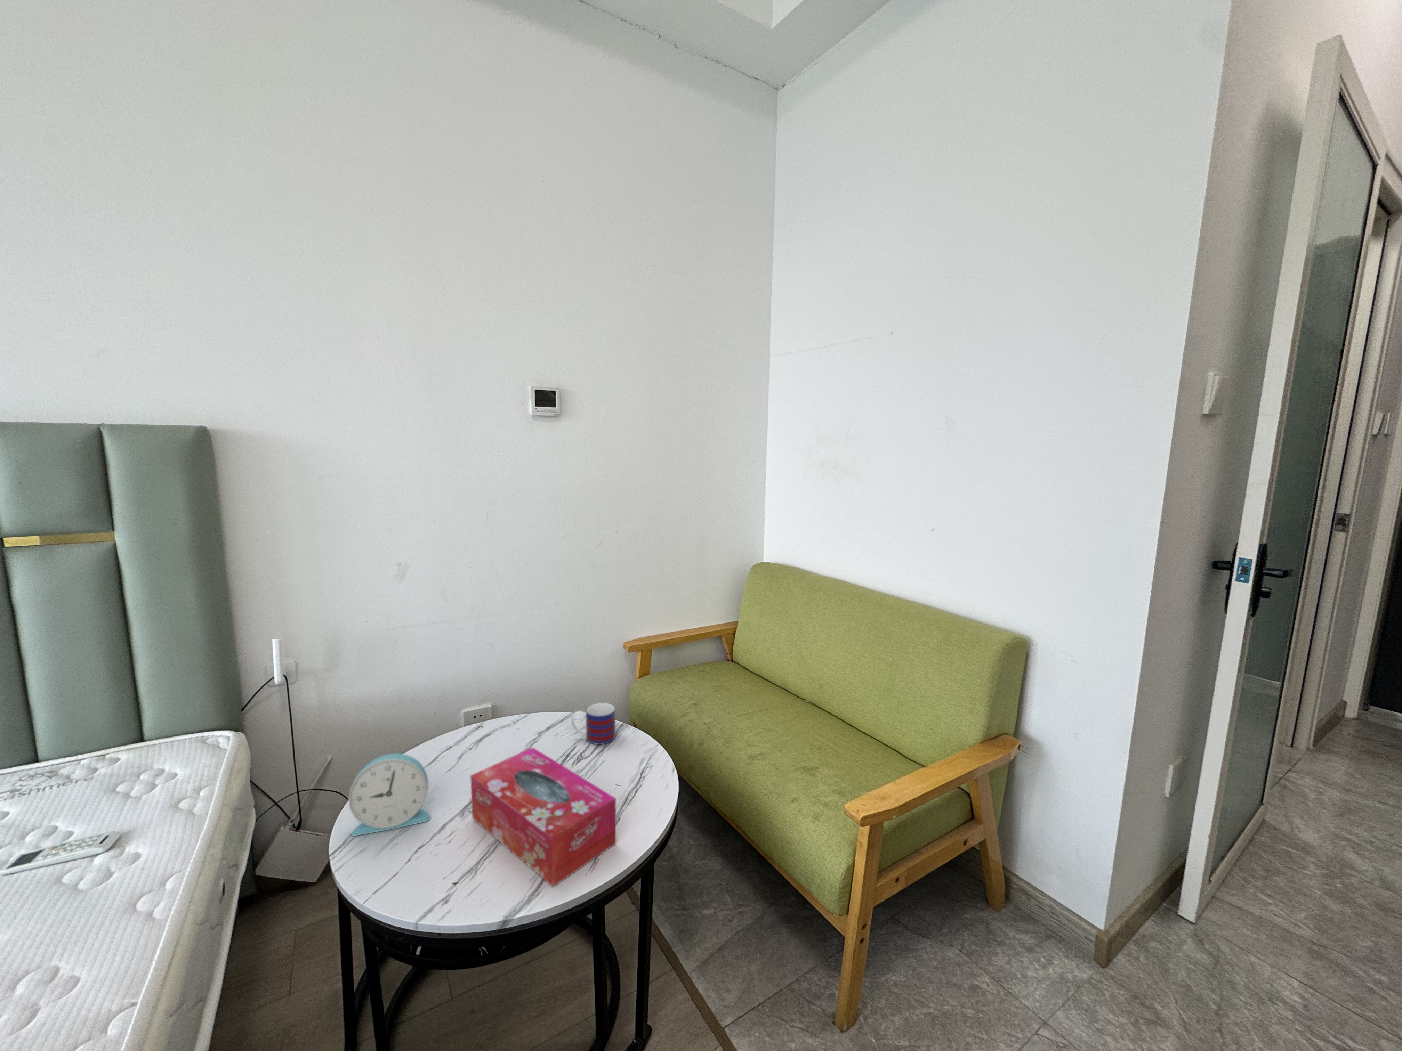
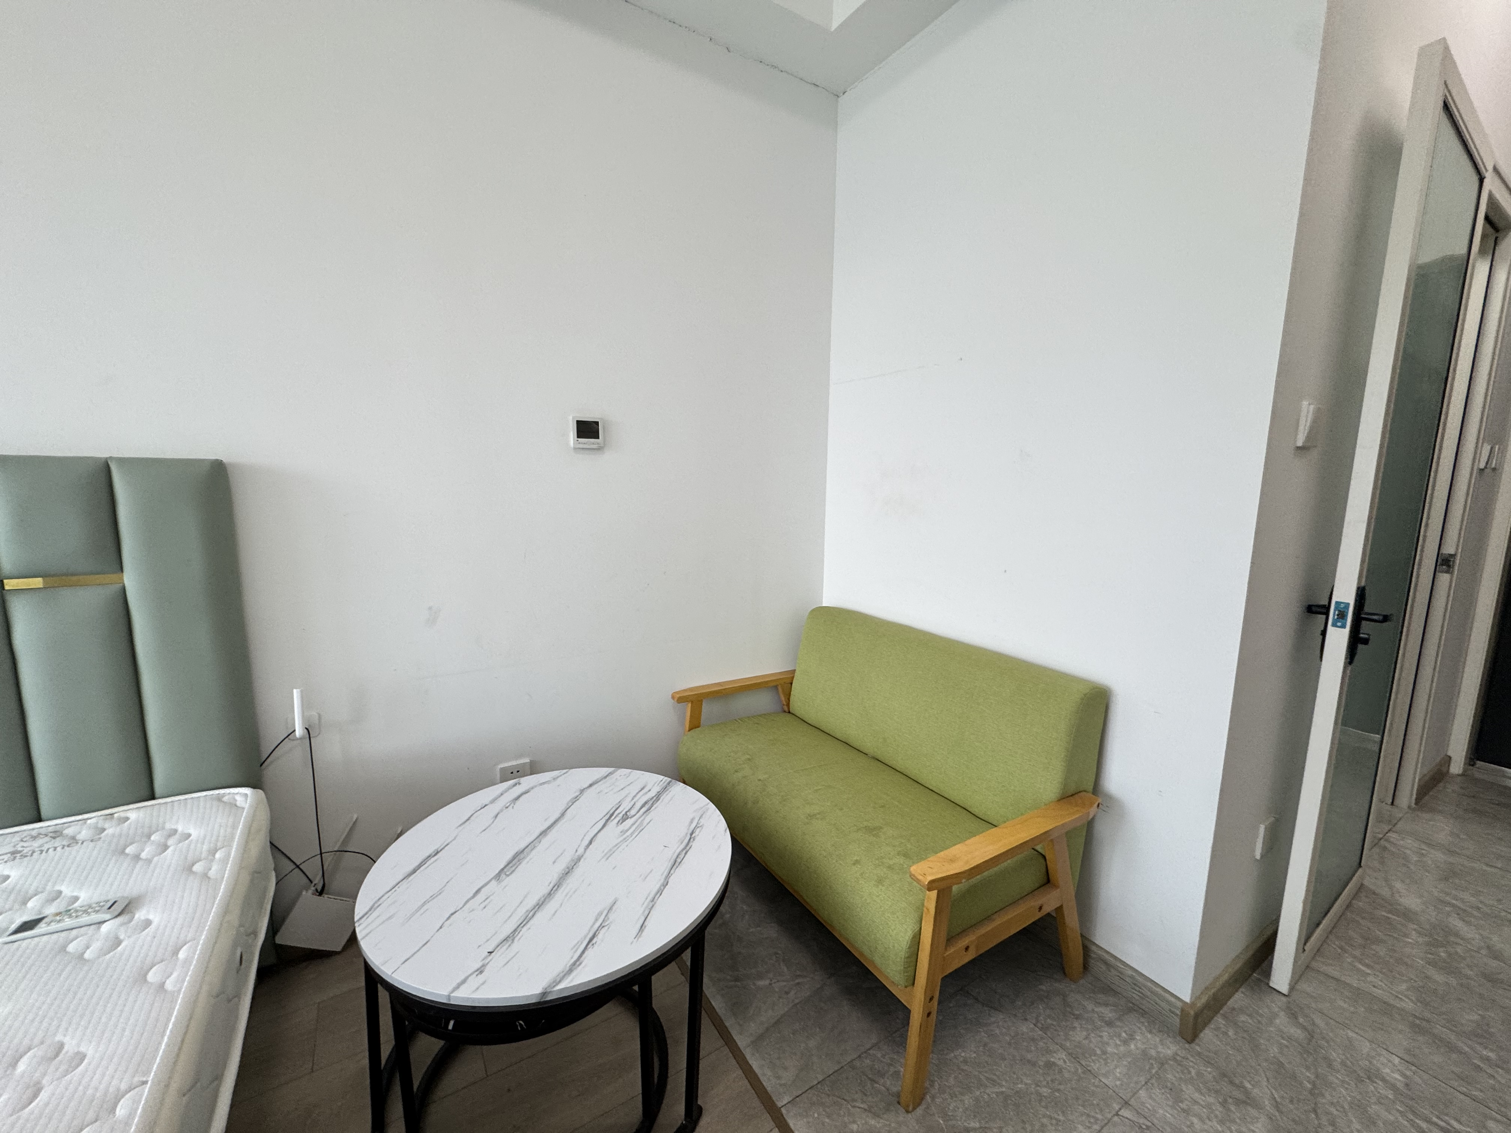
- mug [571,702,616,745]
- alarm clock [348,753,431,836]
- tissue box [470,747,616,887]
